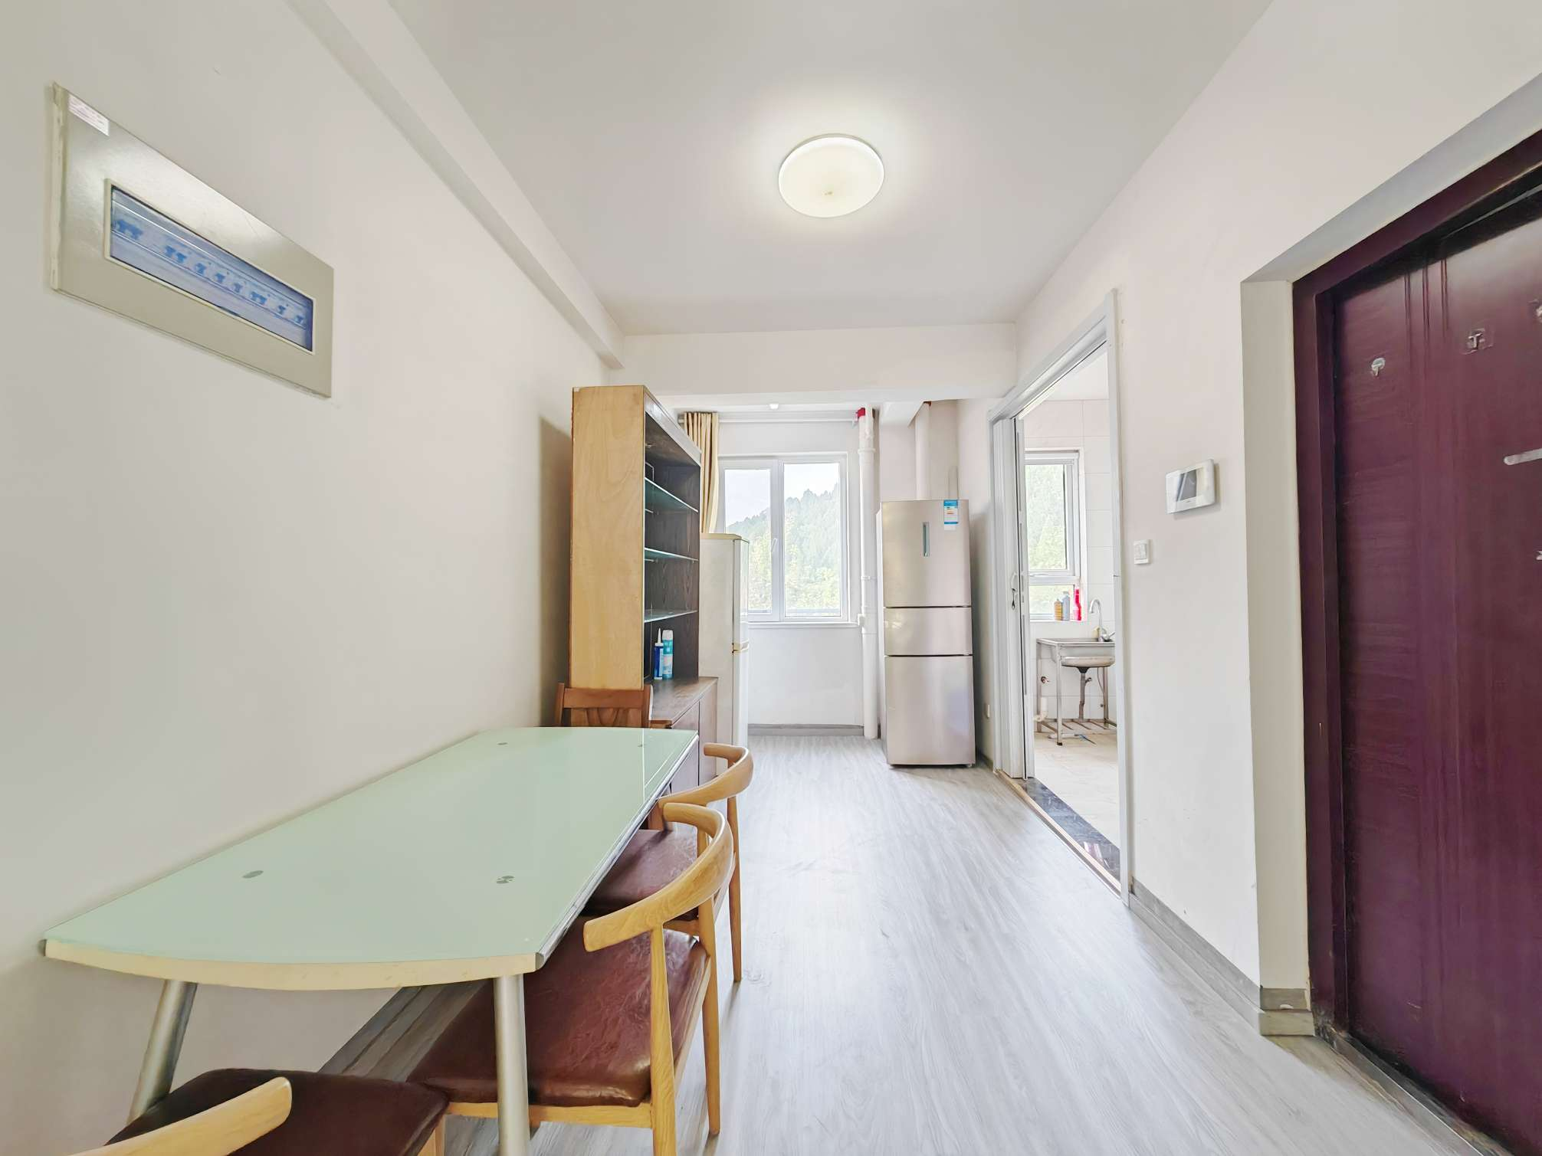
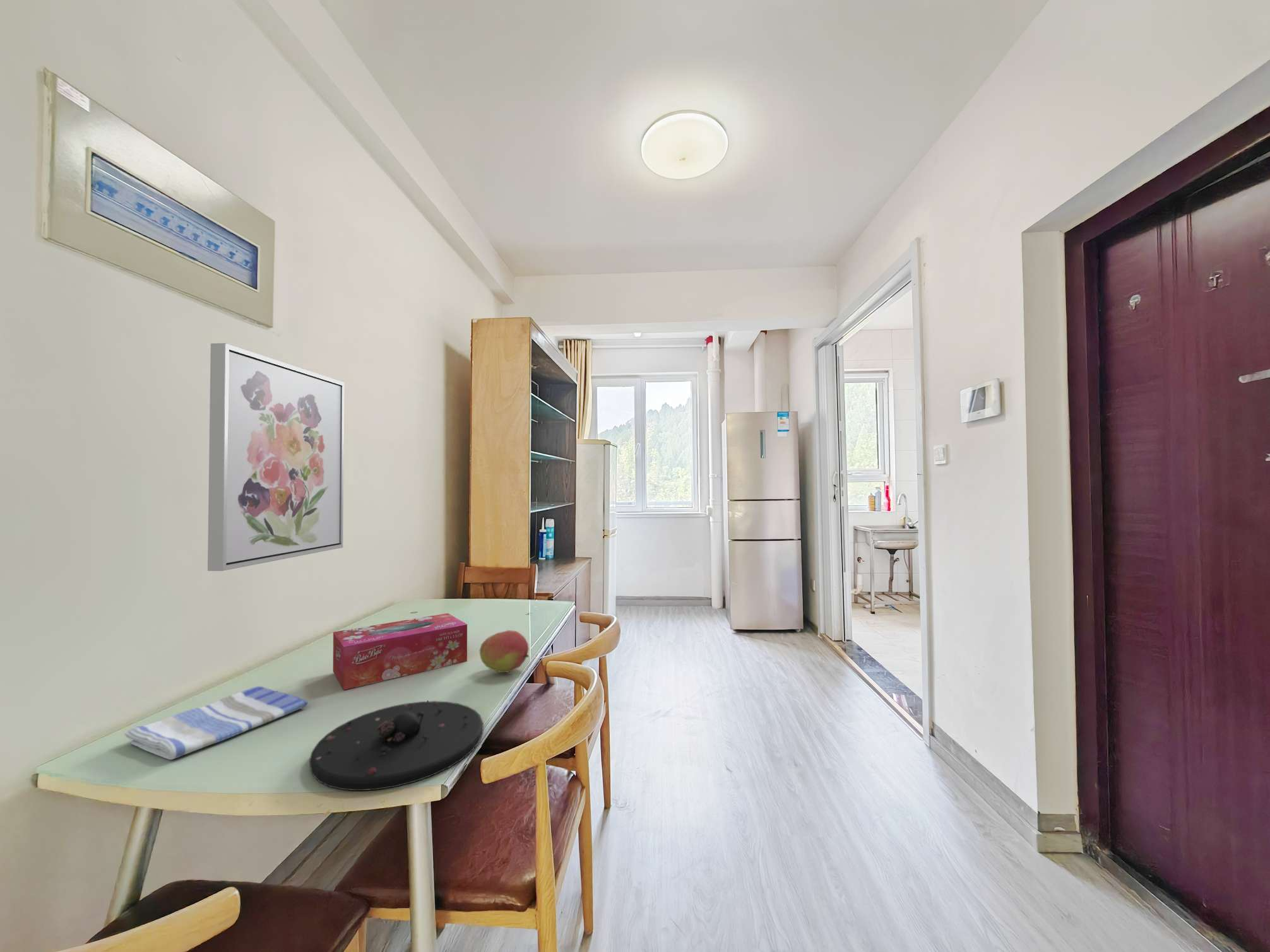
+ wall art [207,343,345,572]
+ plate [309,700,484,791]
+ dish towel [124,686,309,760]
+ tissue box [333,613,468,691]
+ fruit [479,630,530,673]
